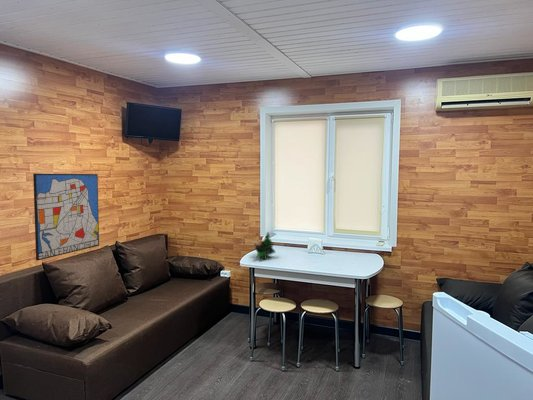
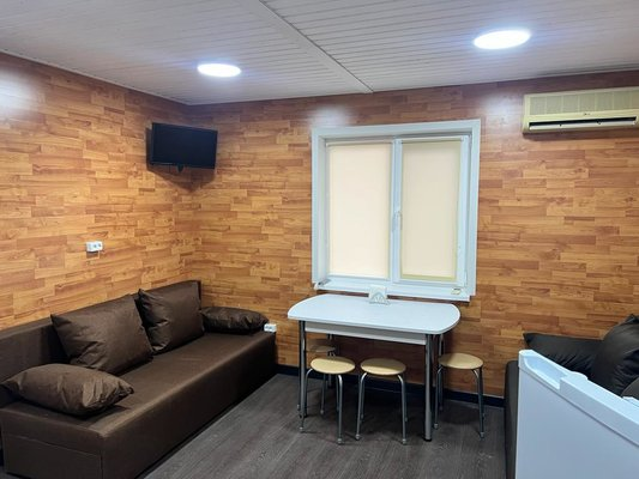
- mineral sample [253,231,276,260]
- wall art [32,173,100,262]
